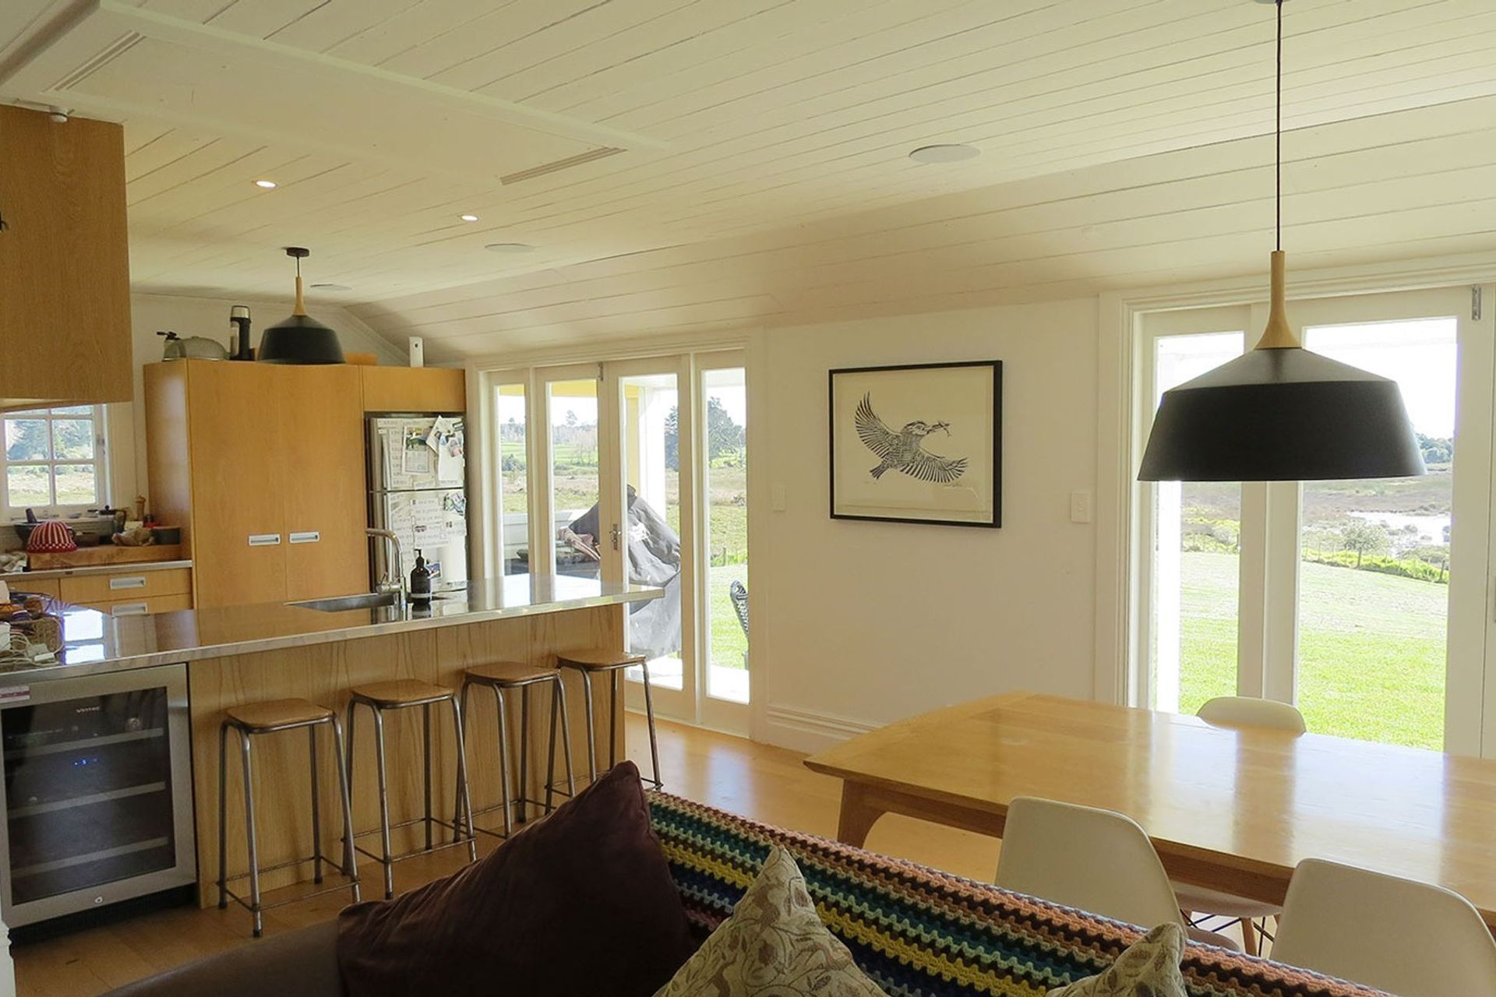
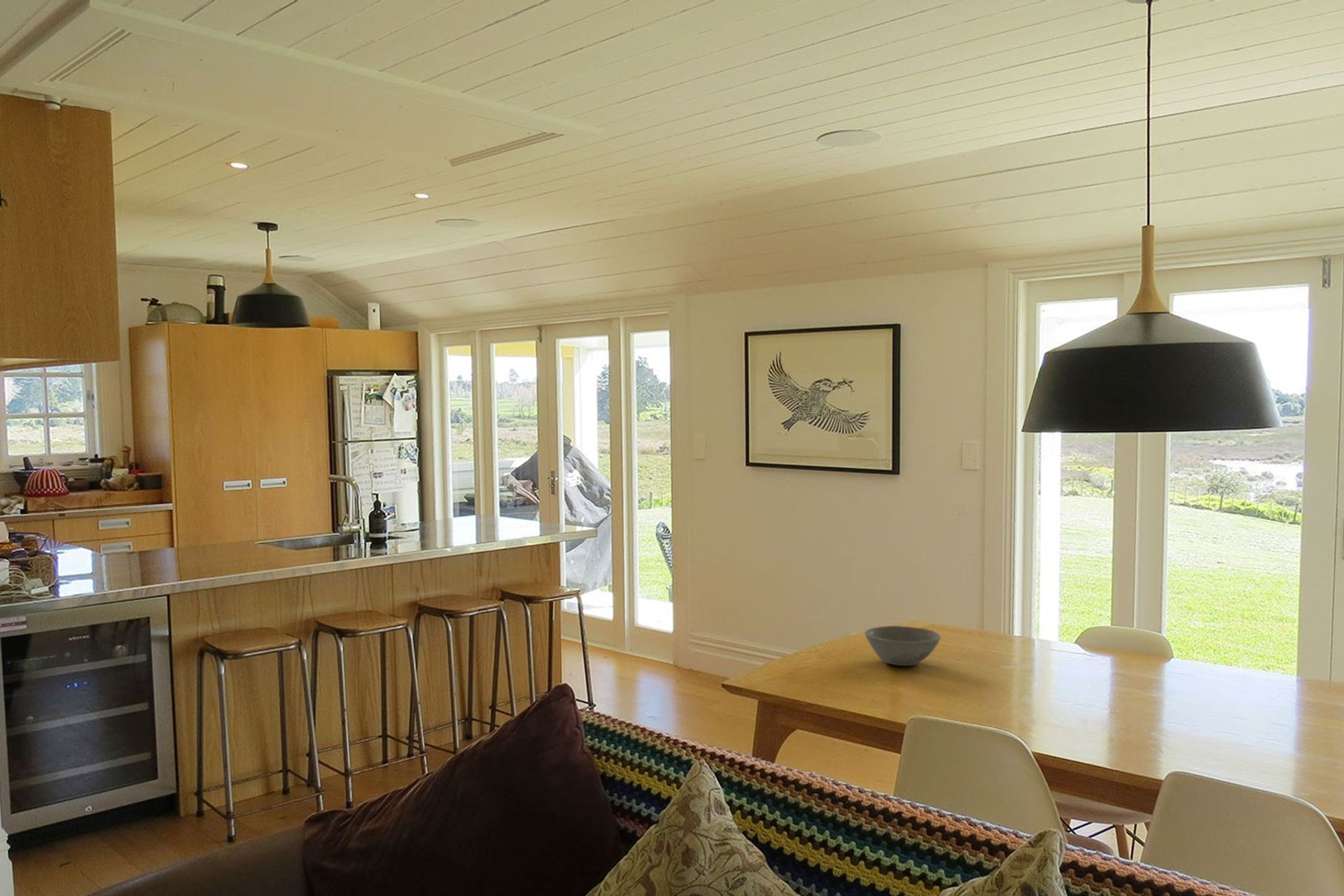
+ bowl [864,625,942,666]
